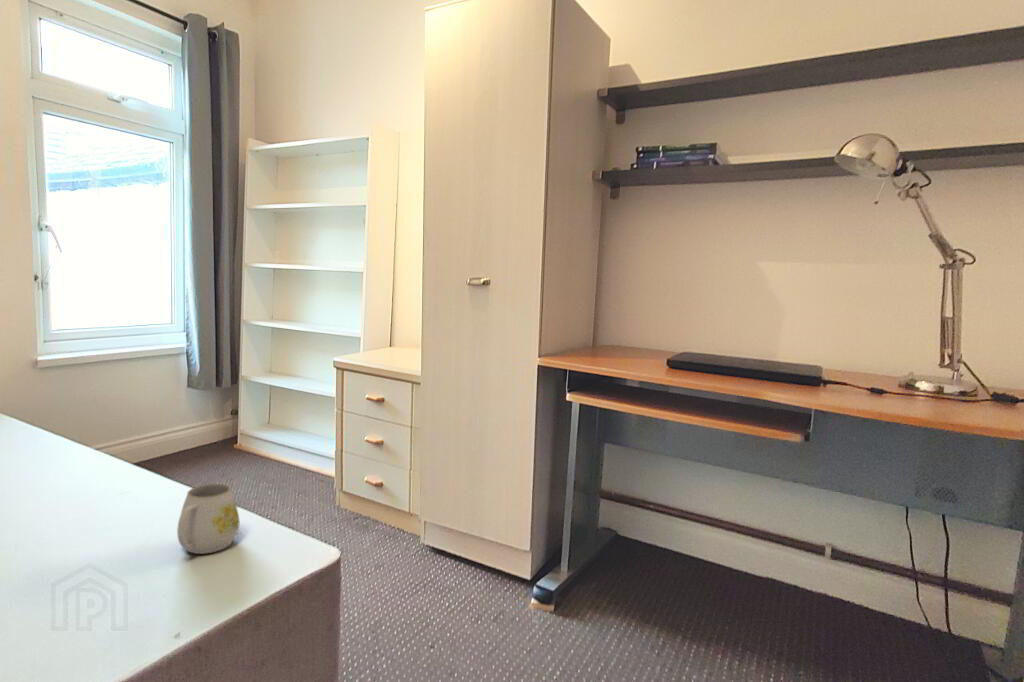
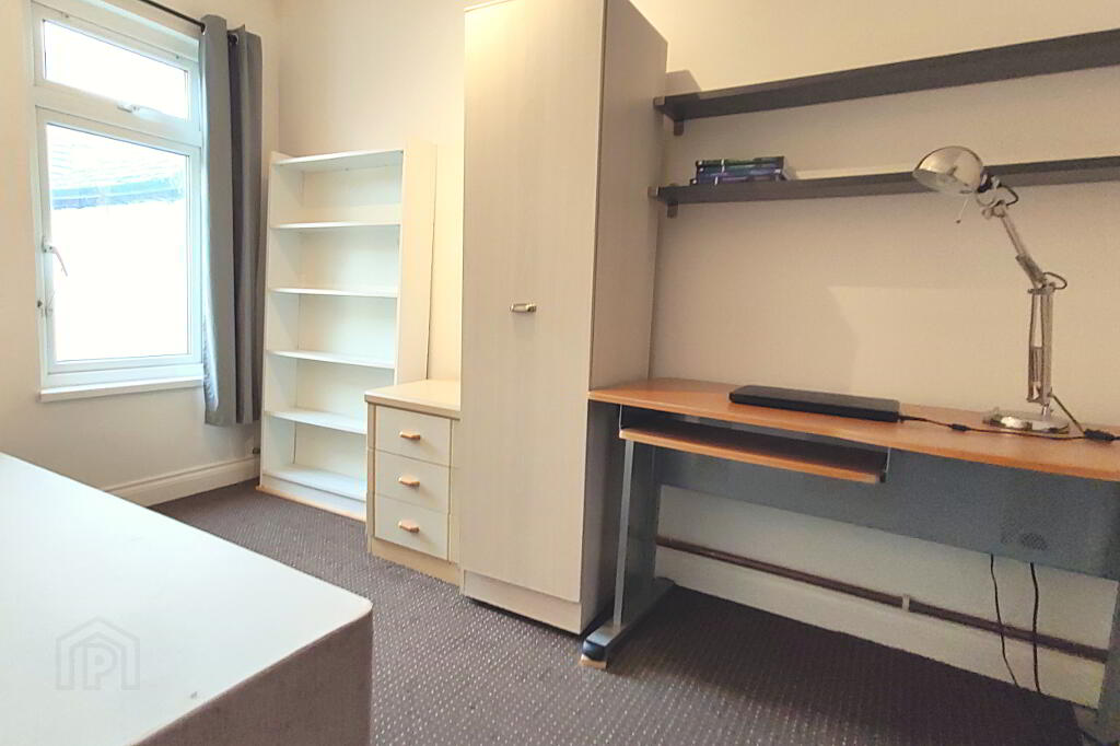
- mug [176,483,240,555]
